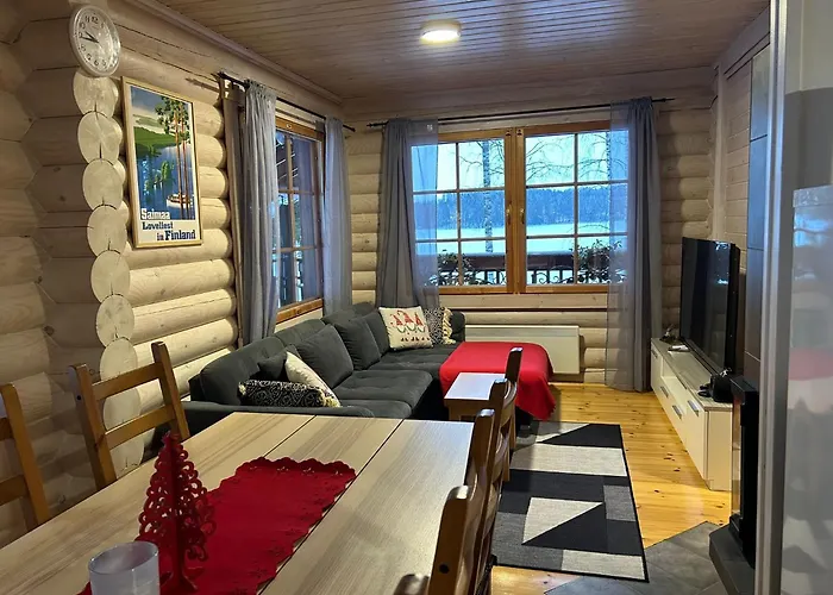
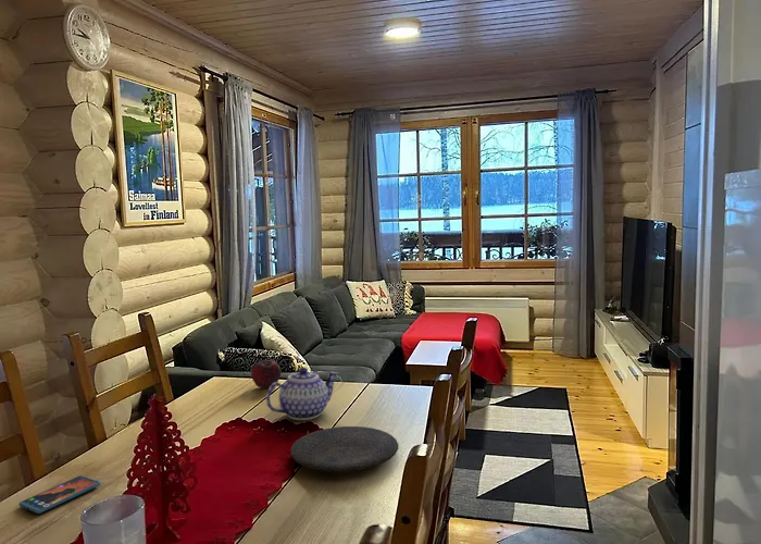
+ plate [289,425,399,473]
+ teapot [265,367,339,421]
+ fruit [250,359,282,390]
+ smartphone [17,474,102,515]
